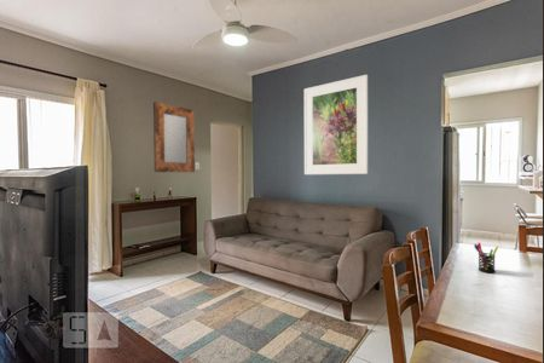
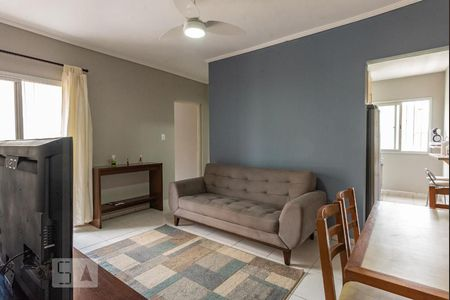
- pen holder [473,242,499,273]
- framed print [303,74,369,175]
- home mirror [152,100,196,173]
